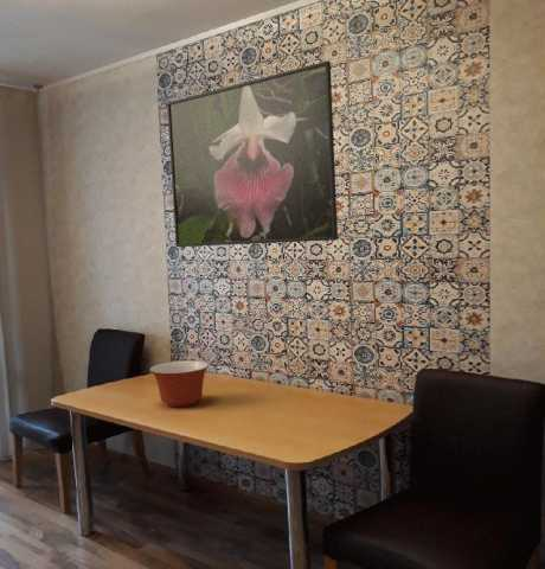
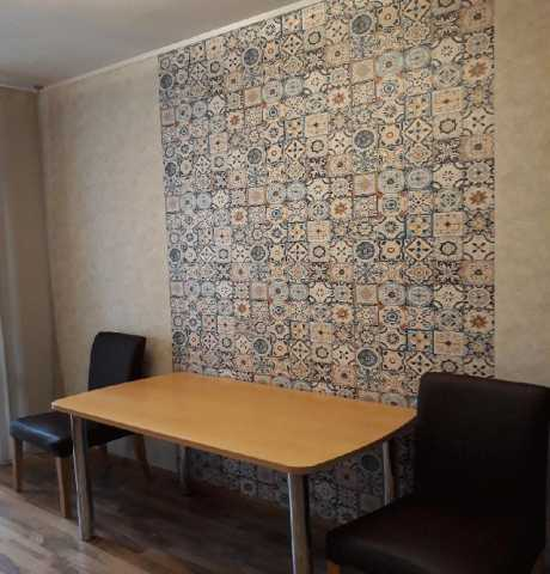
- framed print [166,59,339,248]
- mixing bowl [149,359,210,408]
